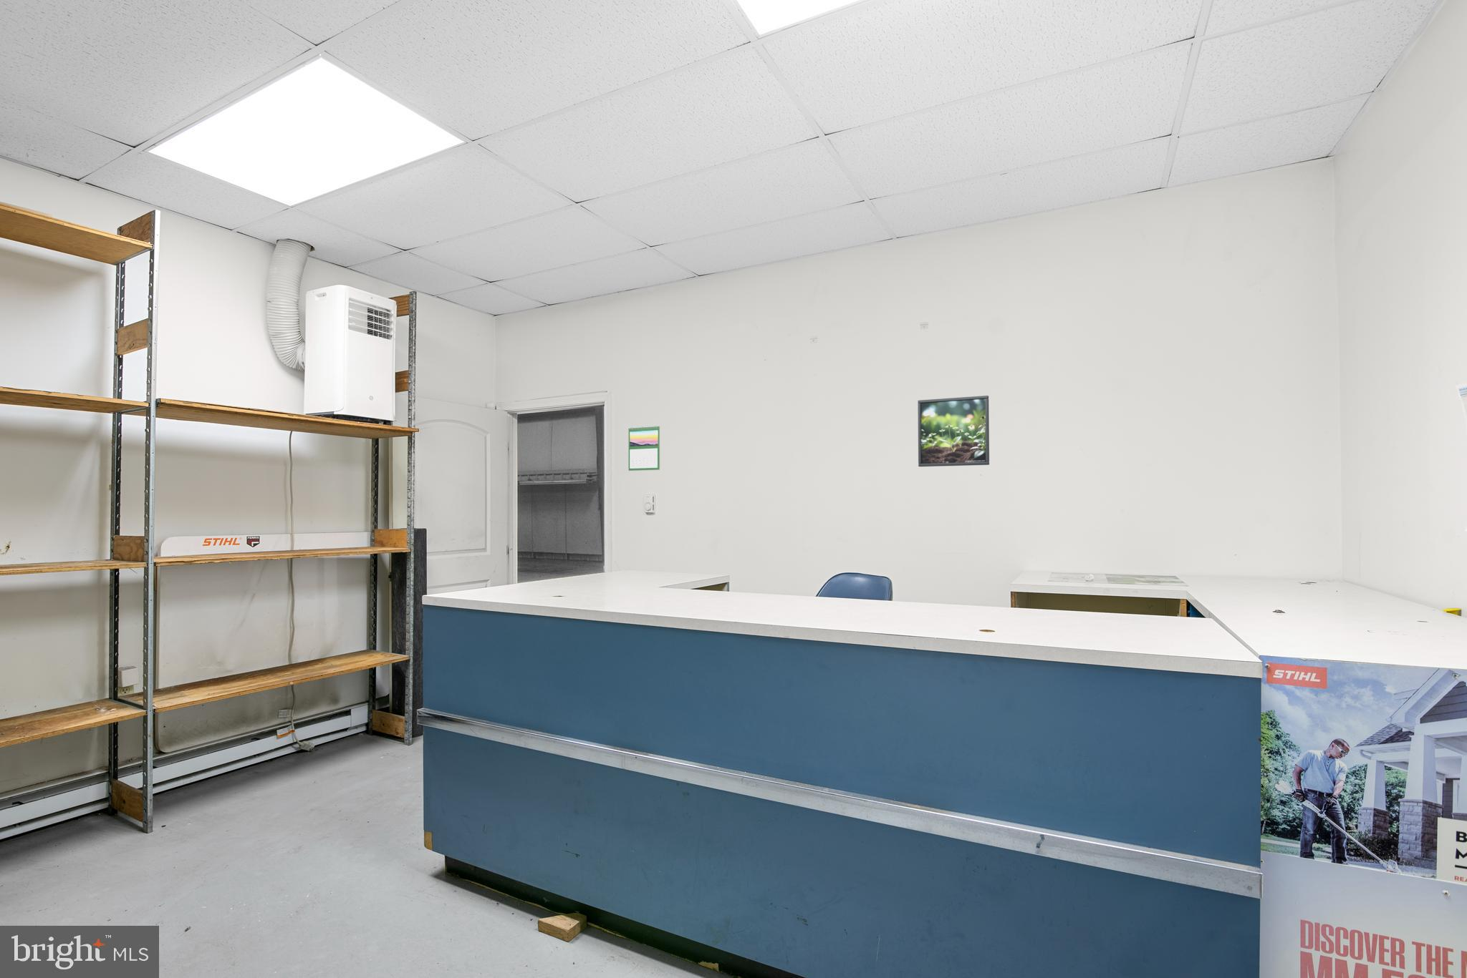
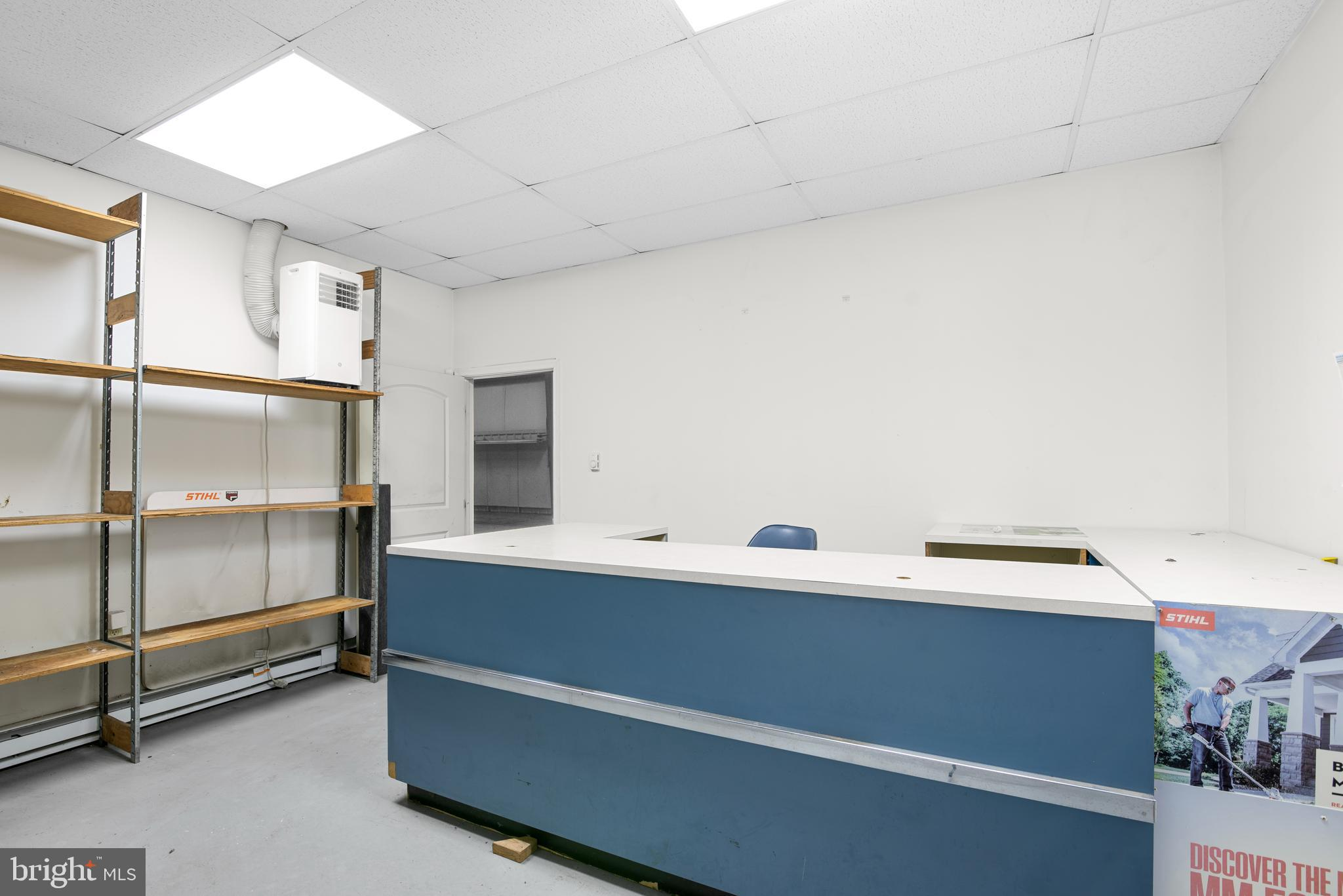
- calendar [628,425,661,472]
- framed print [916,395,990,467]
